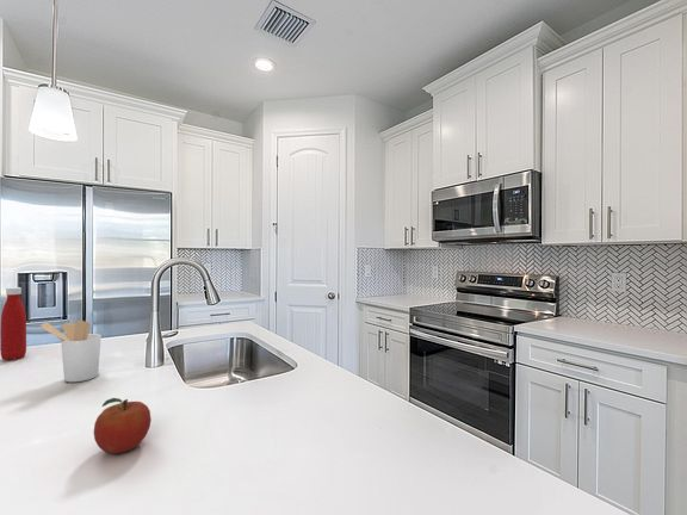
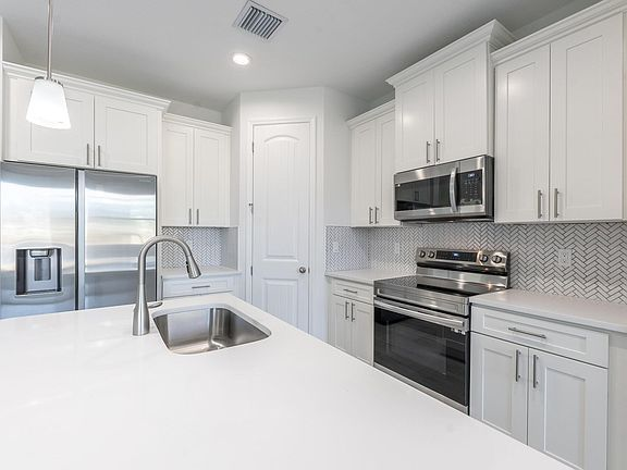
- utensil holder [39,319,103,383]
- fruit [93,397,153,454]
- bottle [0,286,27,361]
